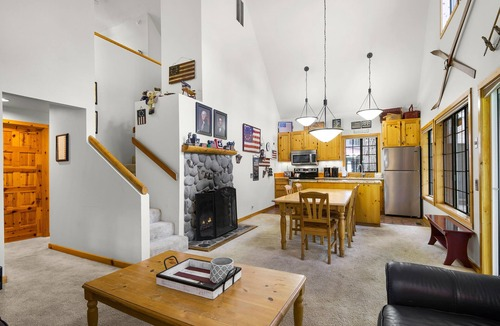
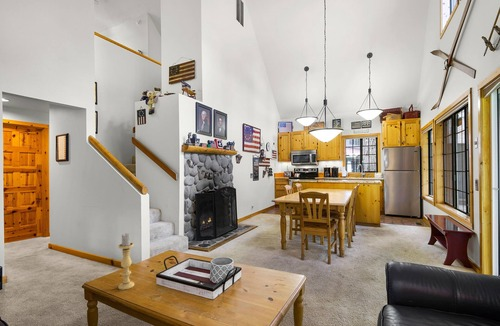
+ candle holder [117,233,135,291]
